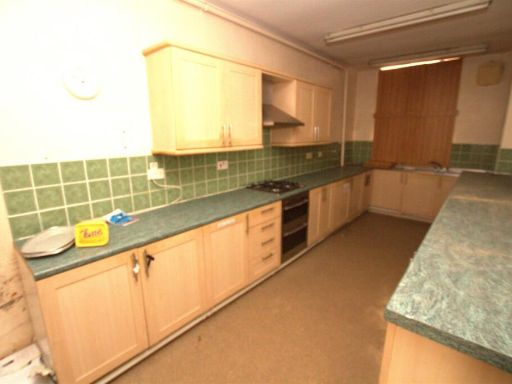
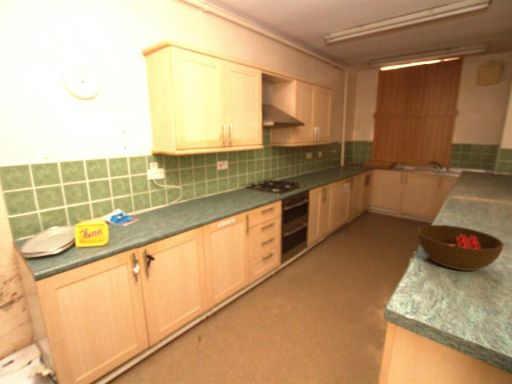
+ bowl [417,224,505,272]
